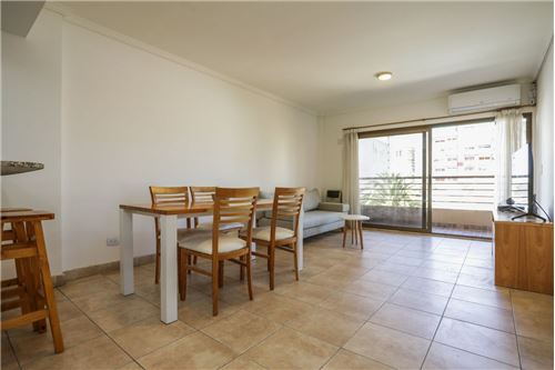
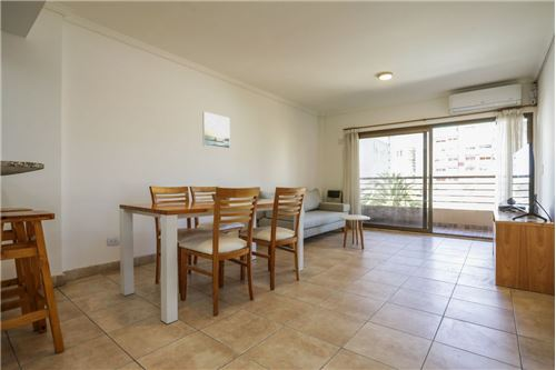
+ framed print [201,111,231,150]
